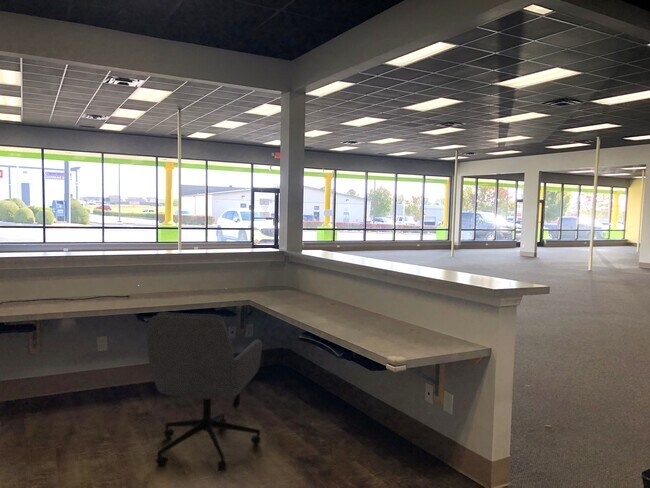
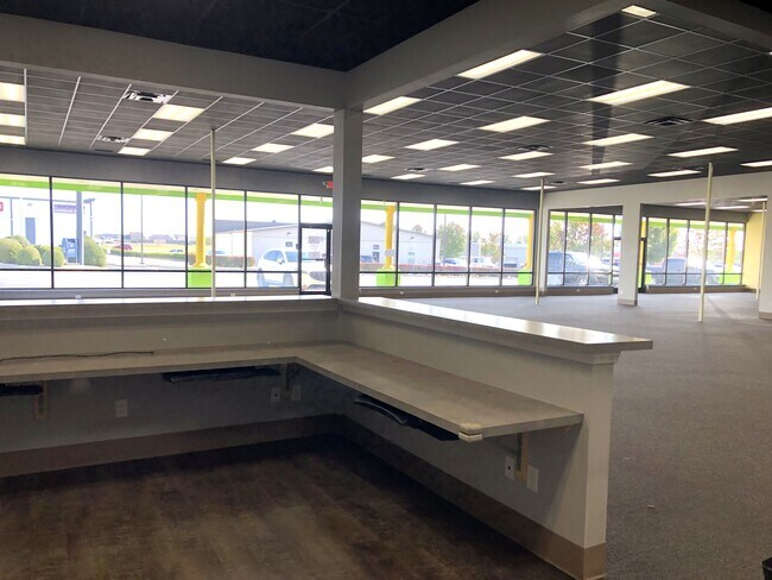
- office chair [146,311,263,472]
